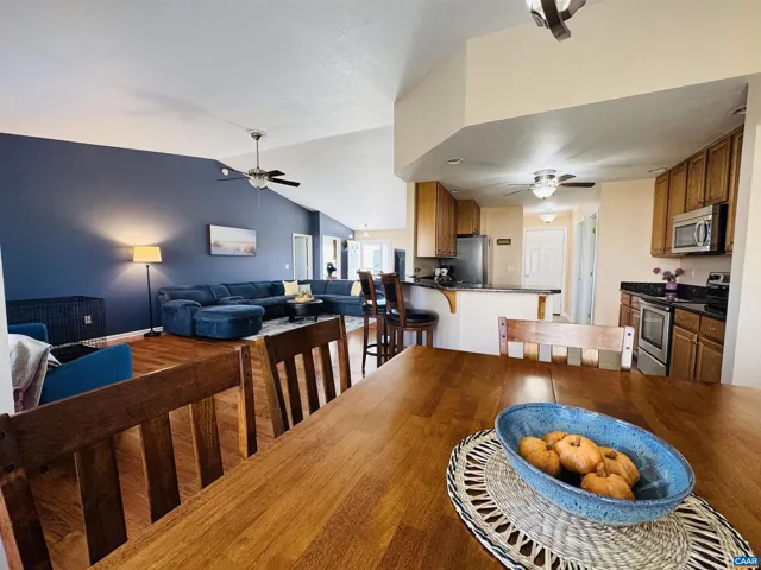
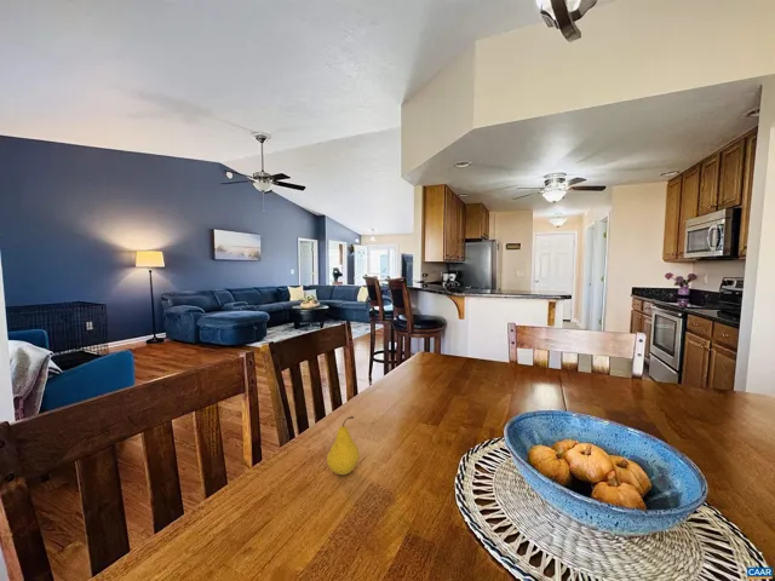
+ fruit [326,415,361,476]
